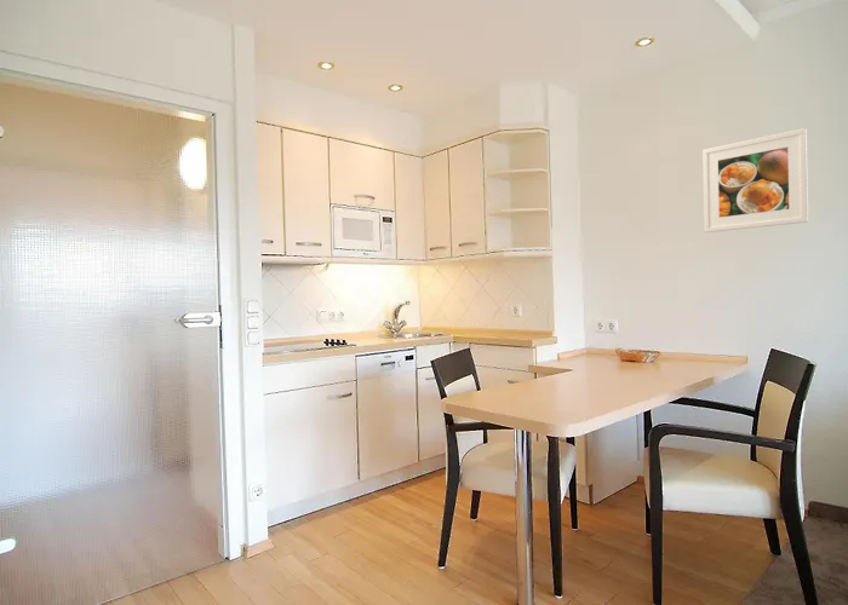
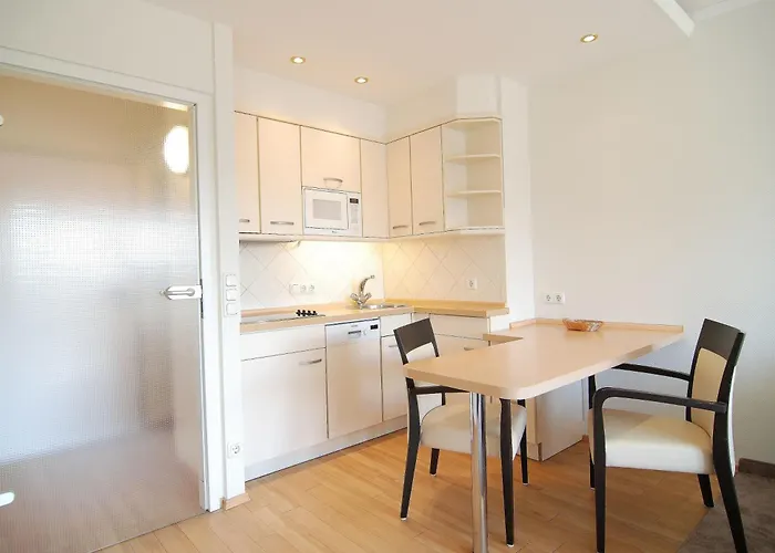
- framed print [701,127,809,234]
